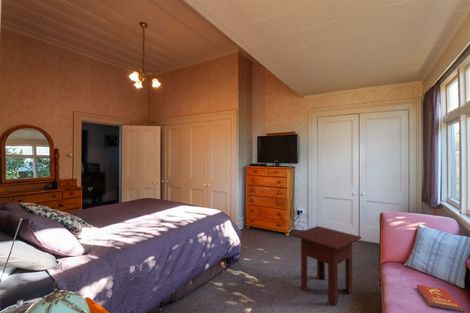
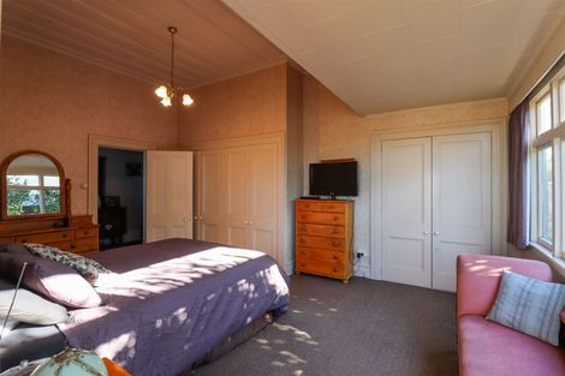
- side table [291,225,362,306]
- book [416,284,466,313]
